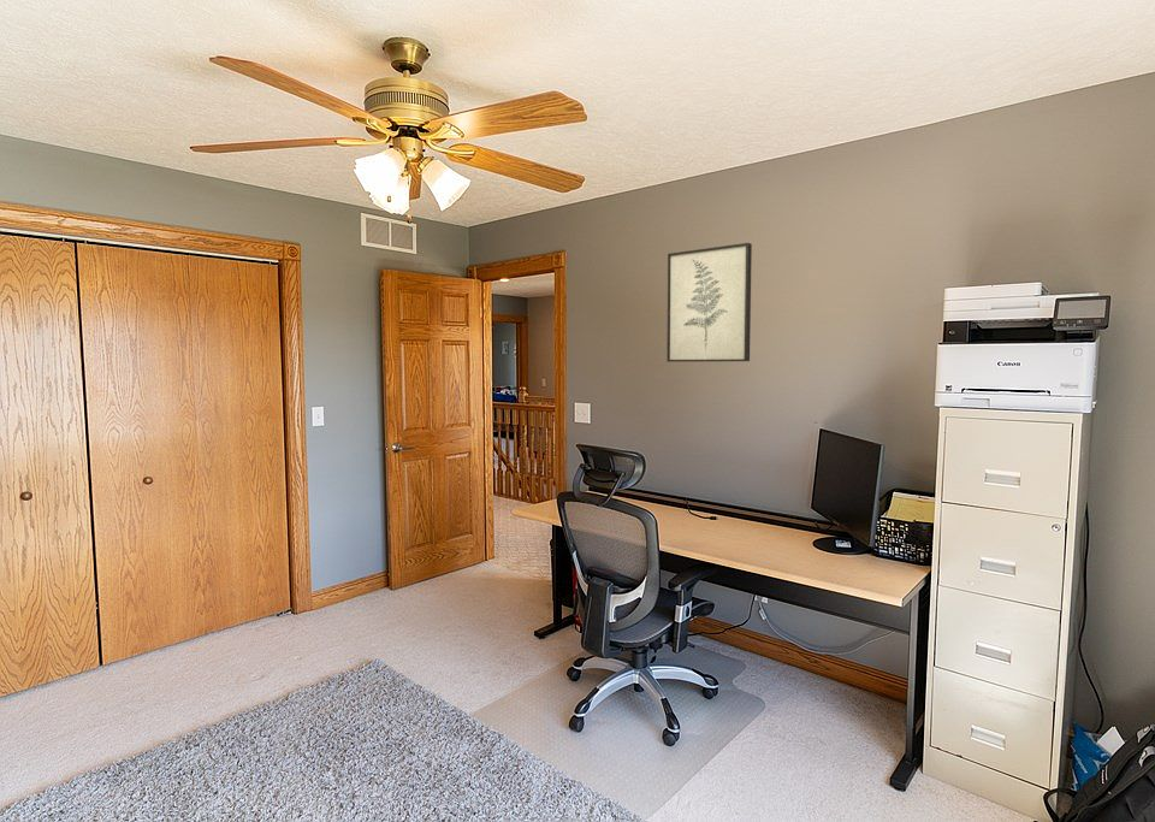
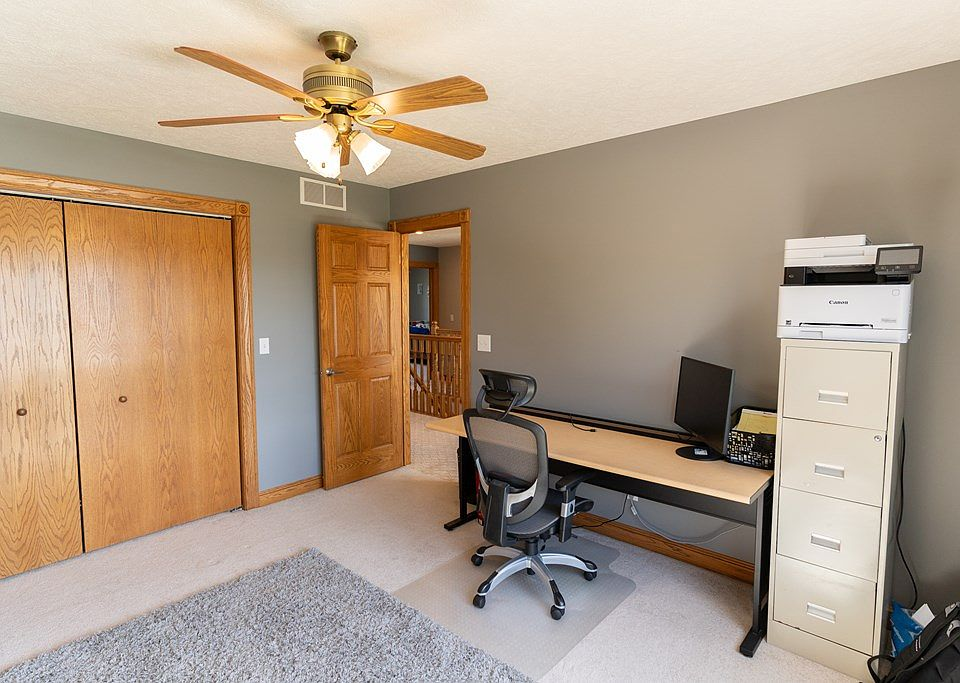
- wall art [665,242,753,363]
